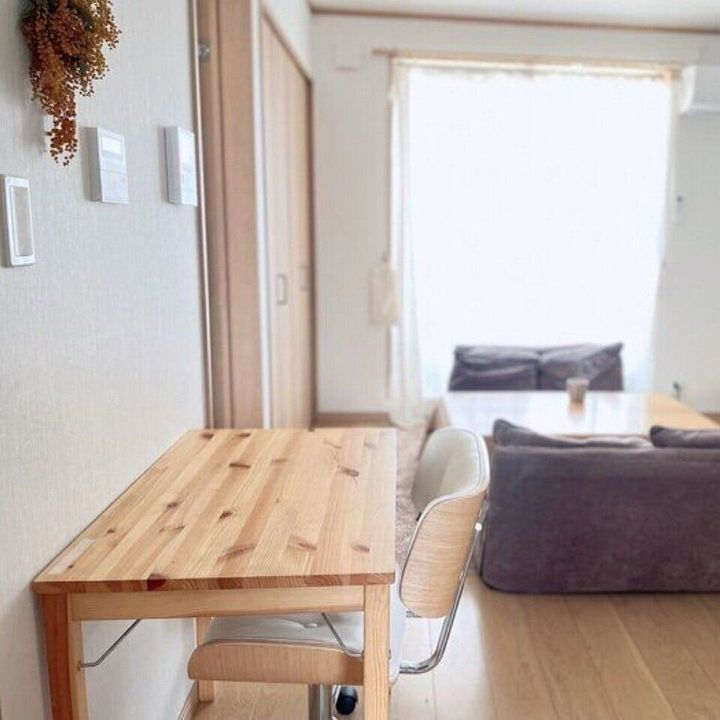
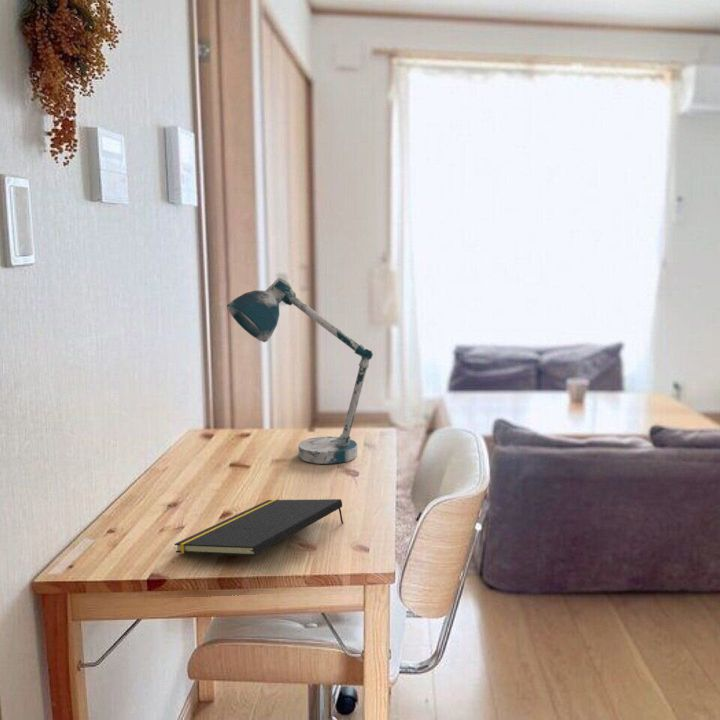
+ notepad [173,498,344,557]
+ desk lamp [226,277,374,465]
